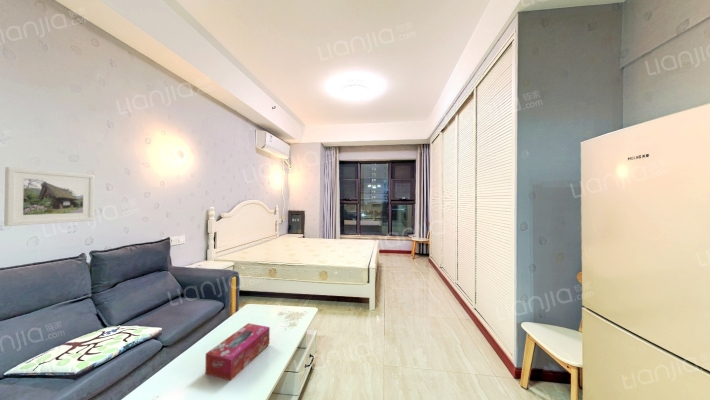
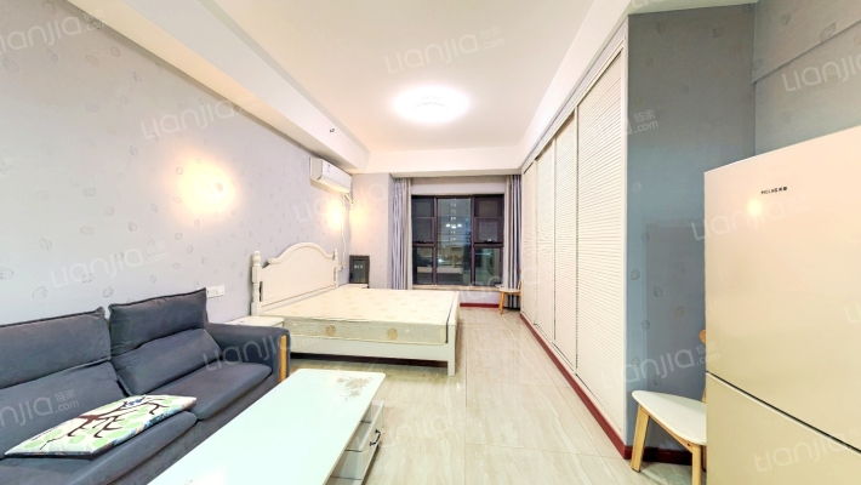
- tissue box [204,322,271,381]
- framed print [3,166,96,227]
